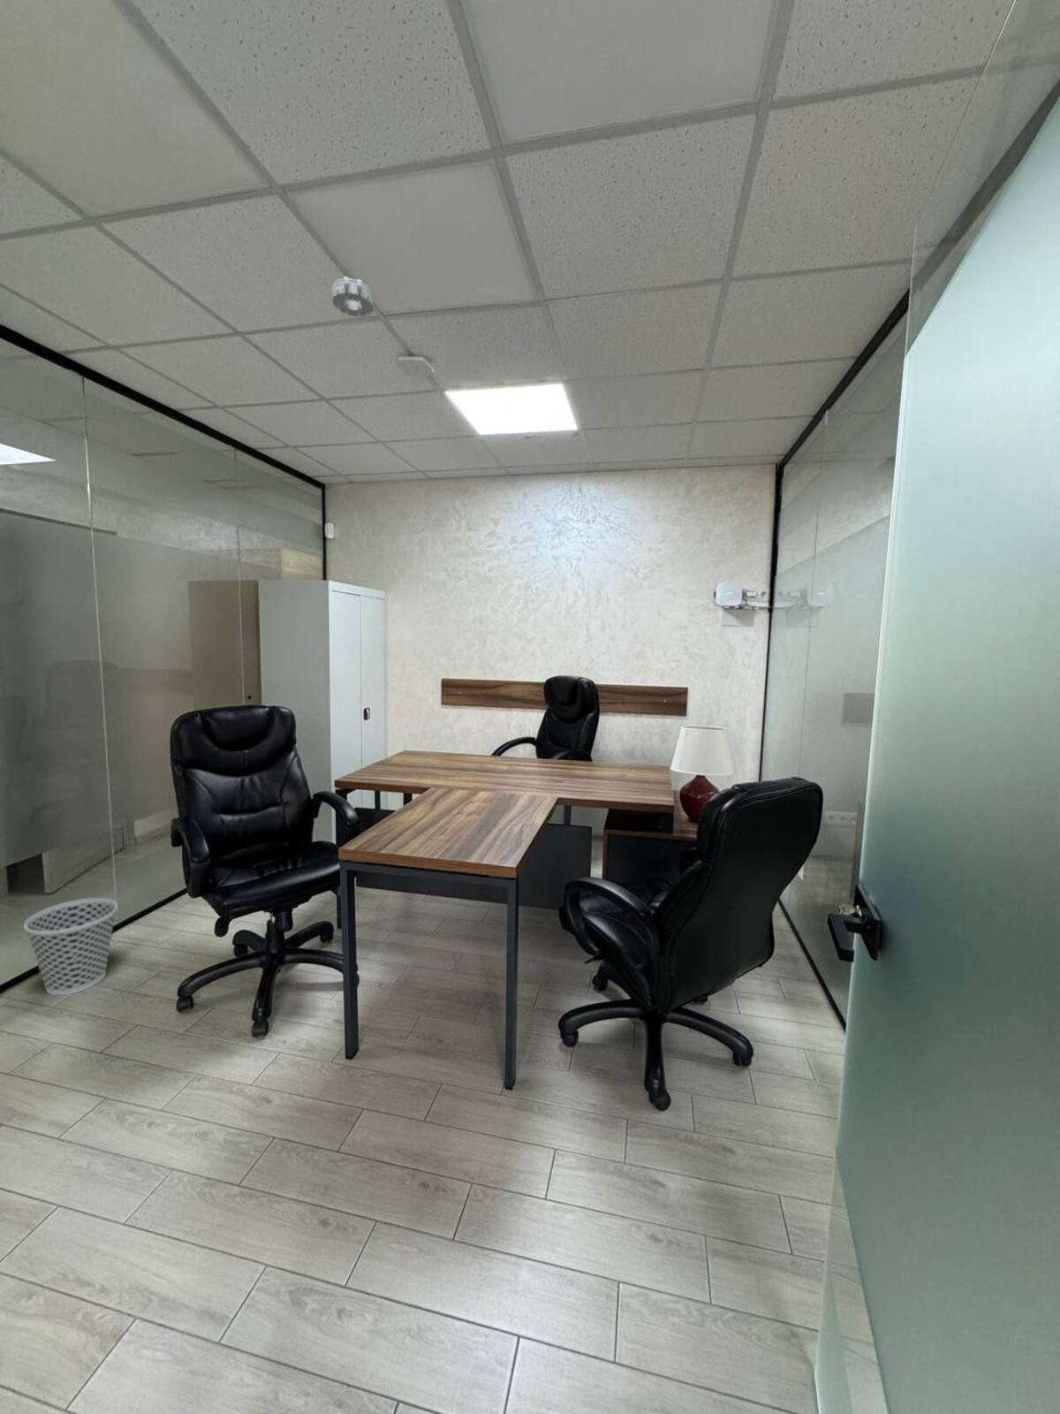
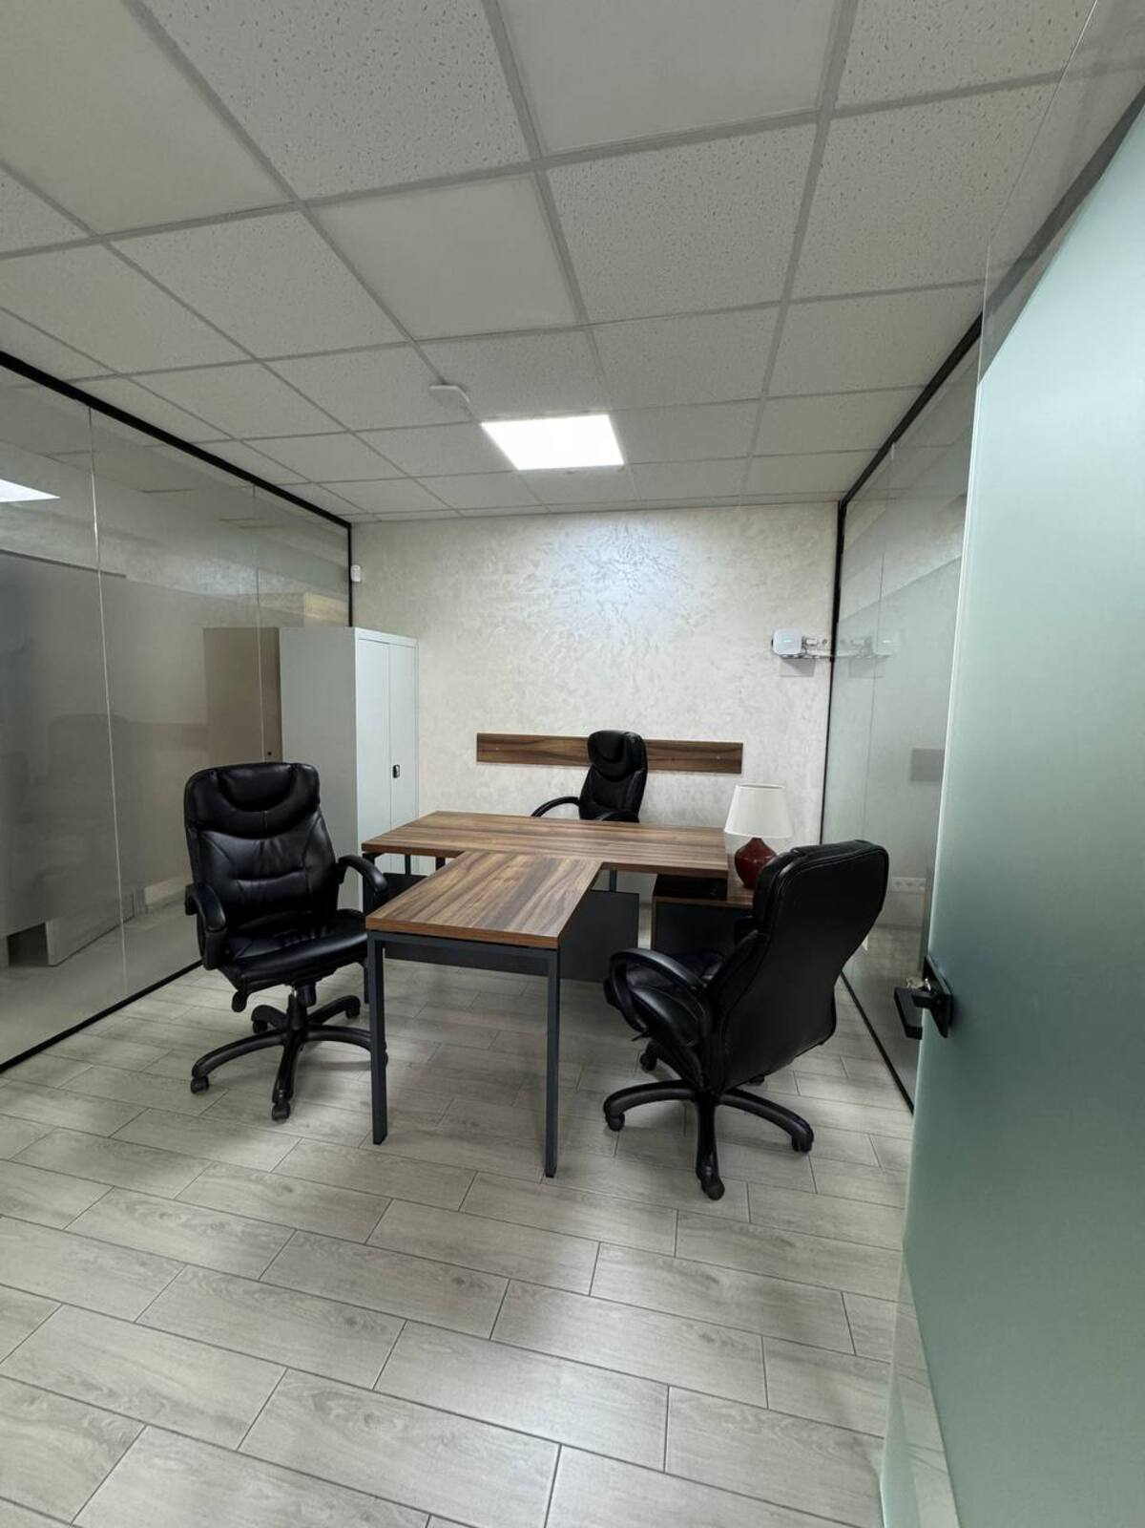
- wastebasket [23,897,118,996]
- smoke detector [332,276,374,318]
